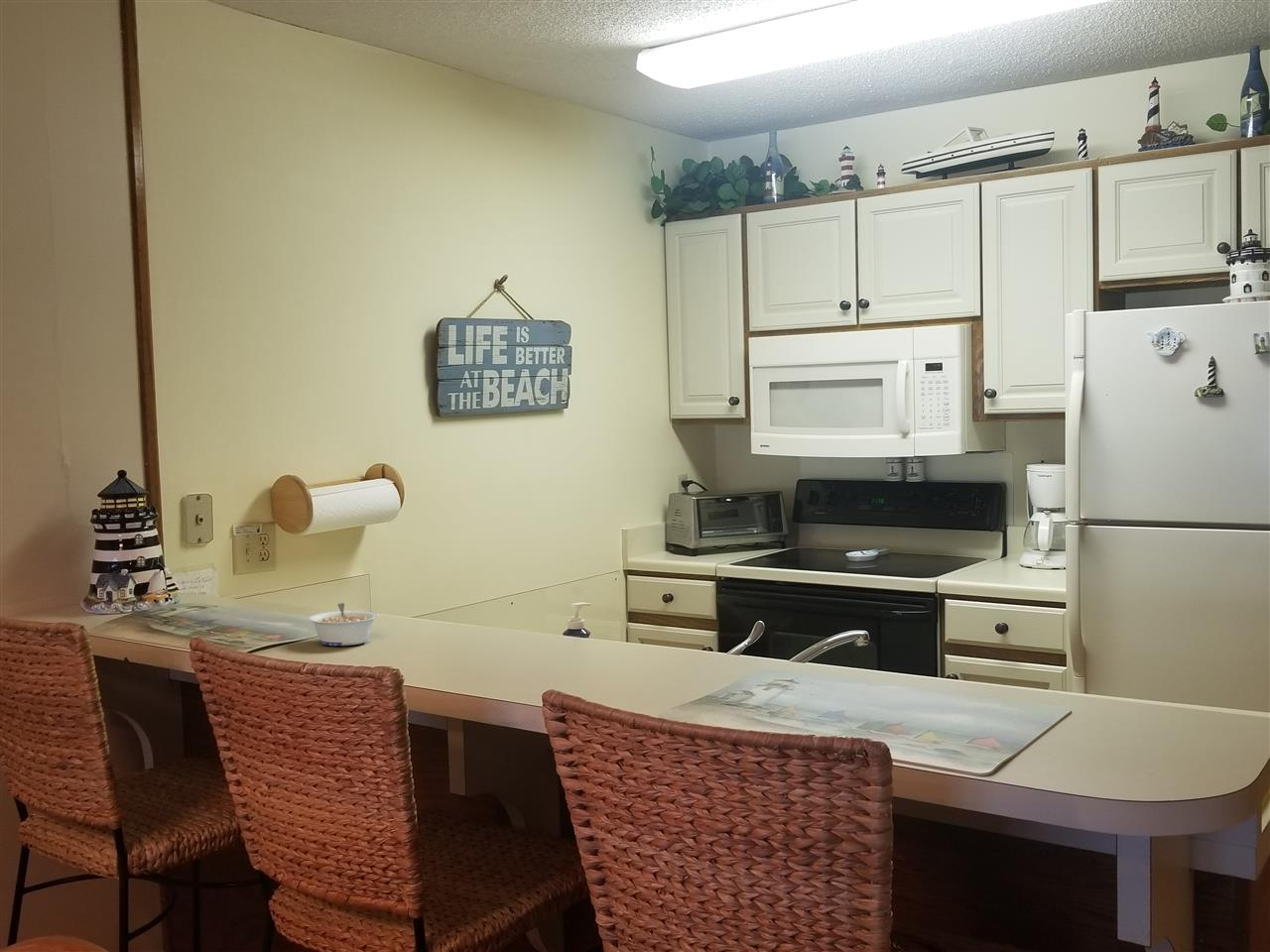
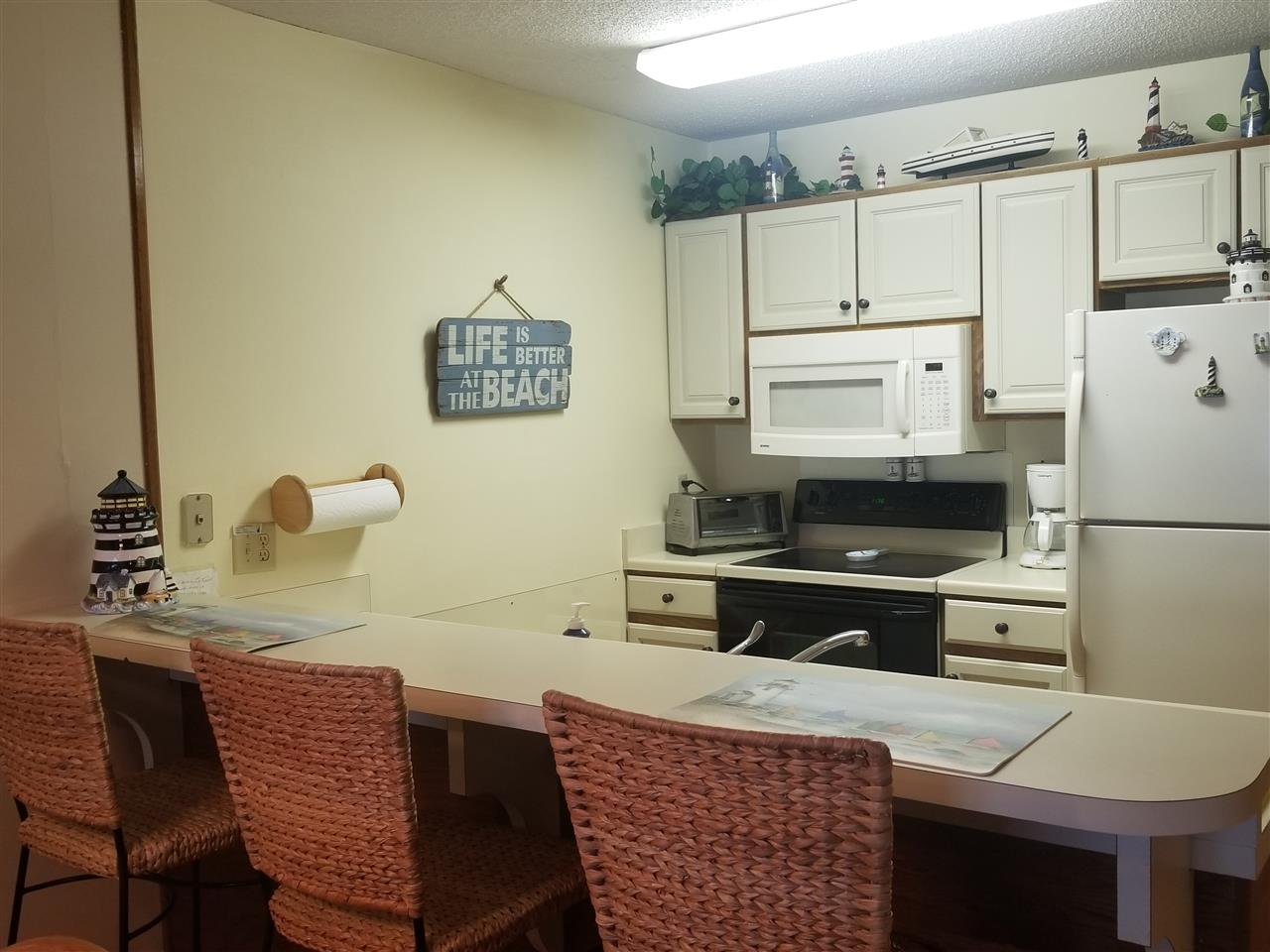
- legume [308,602,379,647]
